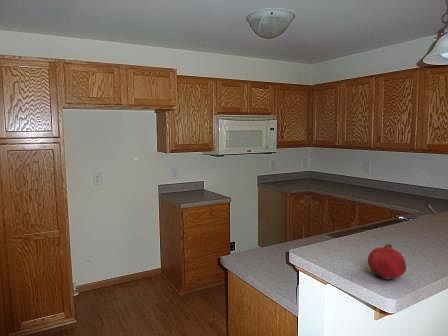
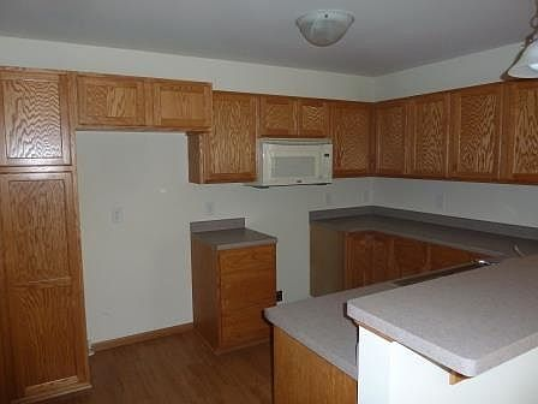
- fruit [367,243,407,280]
